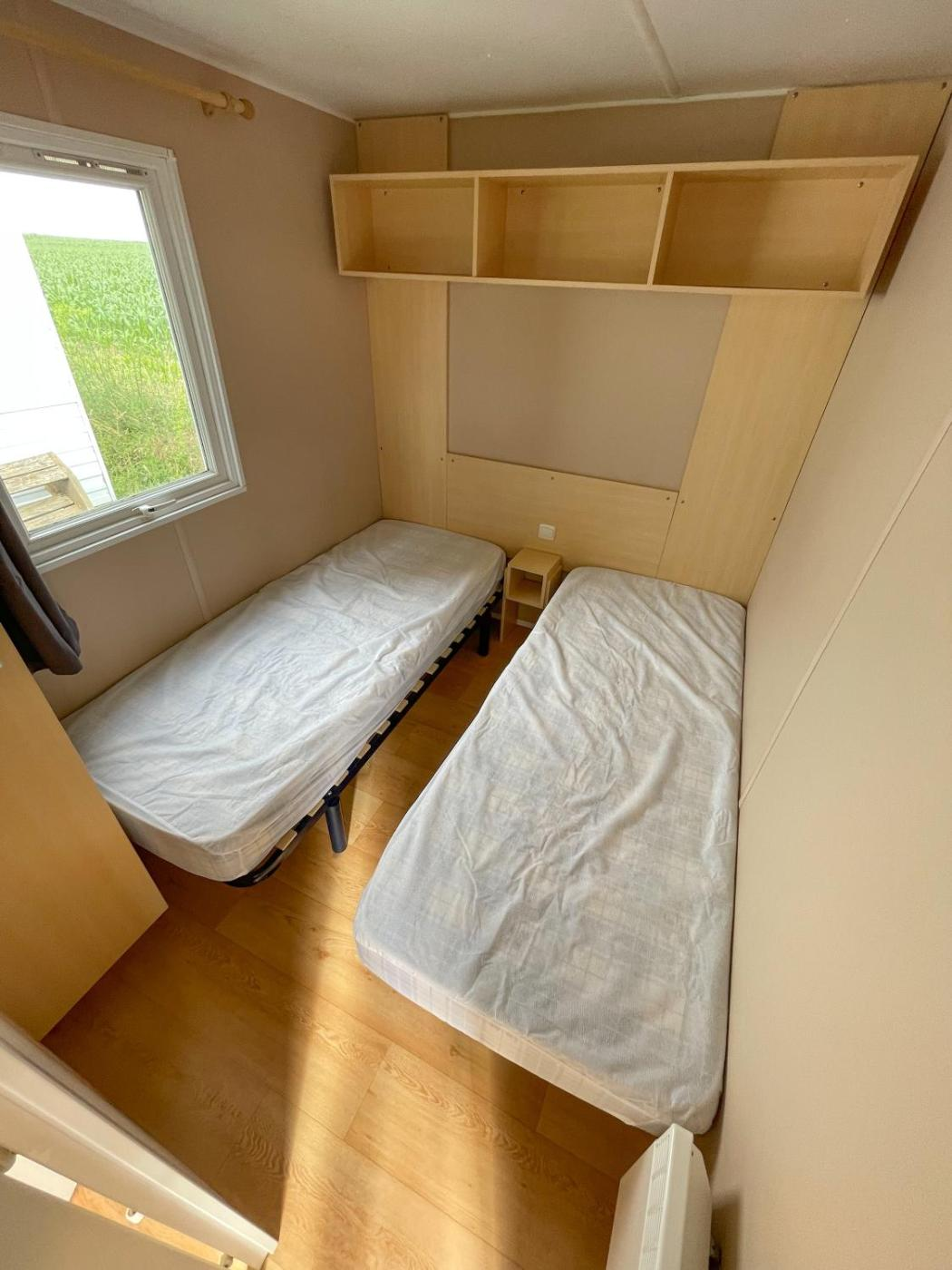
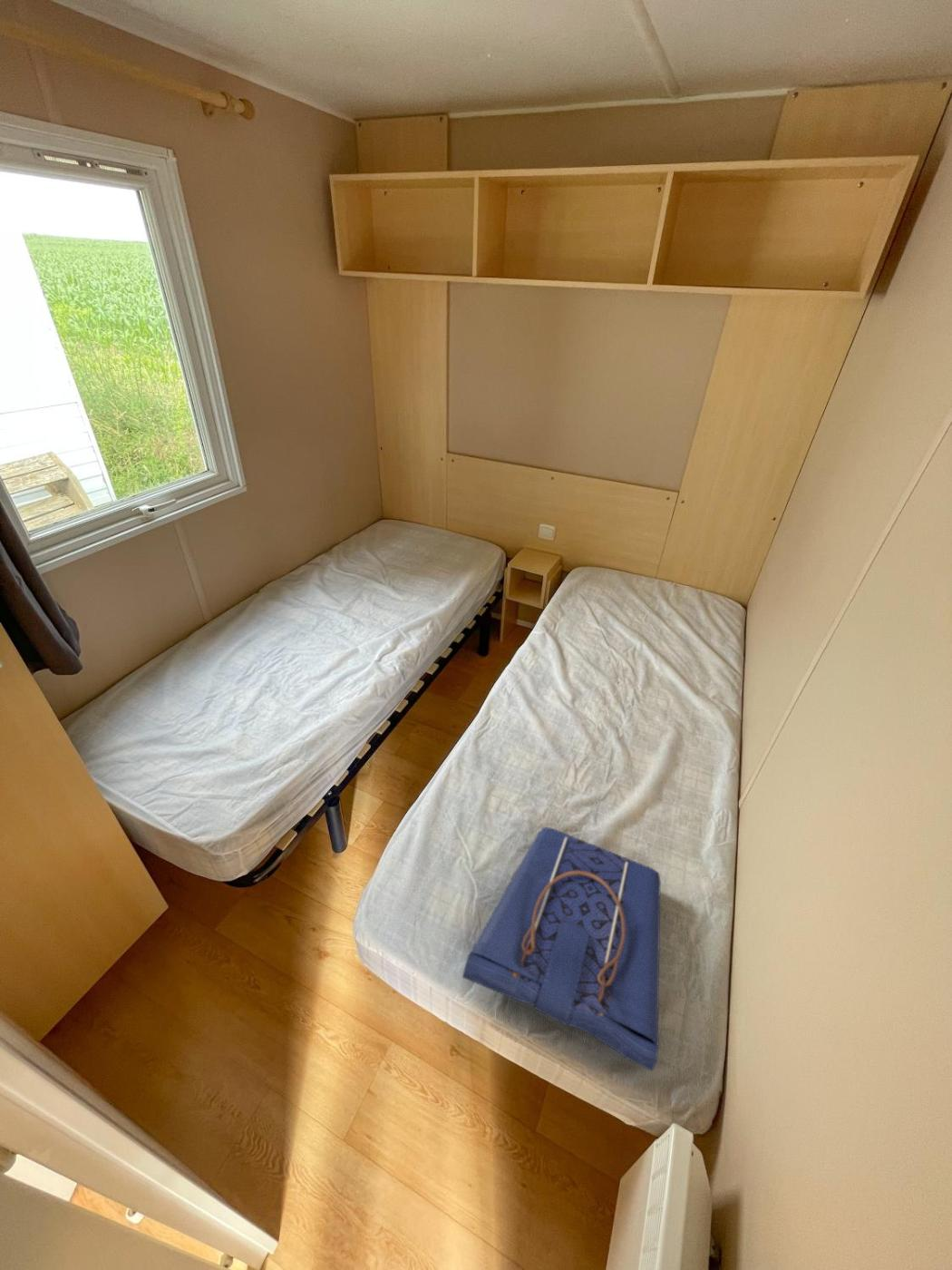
+ tote bag [461,826,662,1072]
